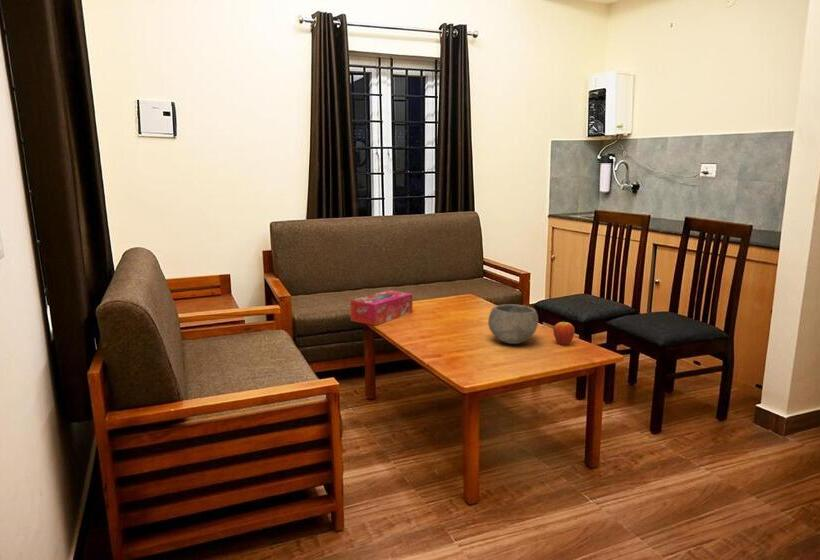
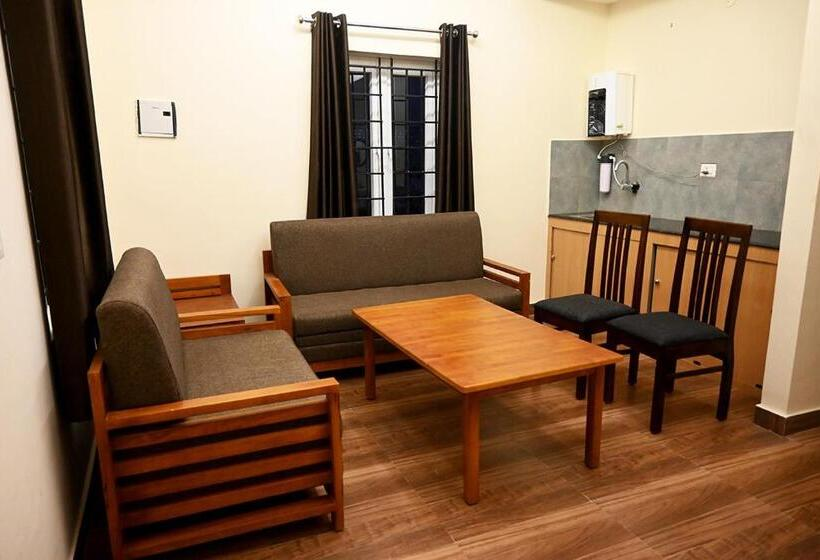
- bowl [487,303,539,345]
- tissue box [350,289,413,327]
- fruit [552,321,576,346]
